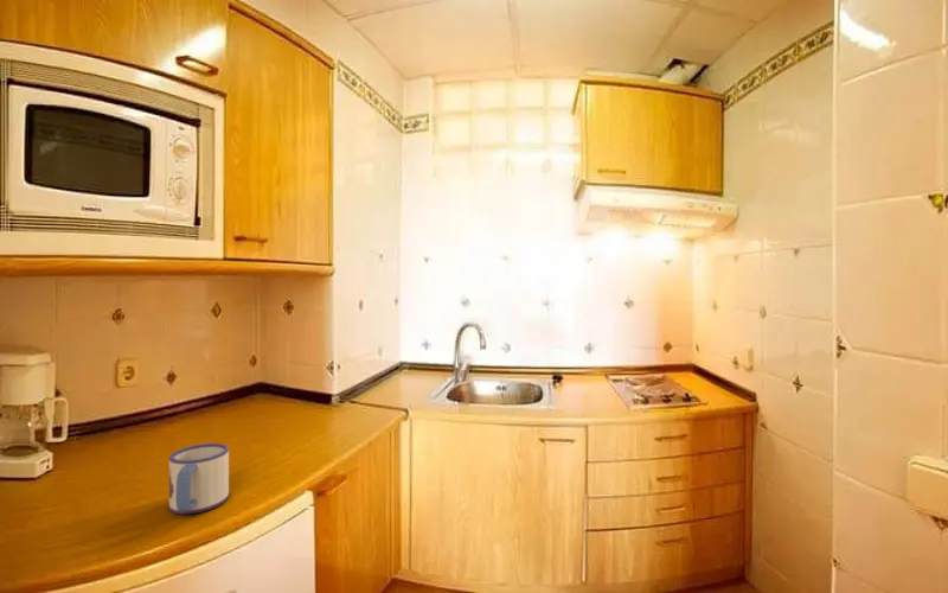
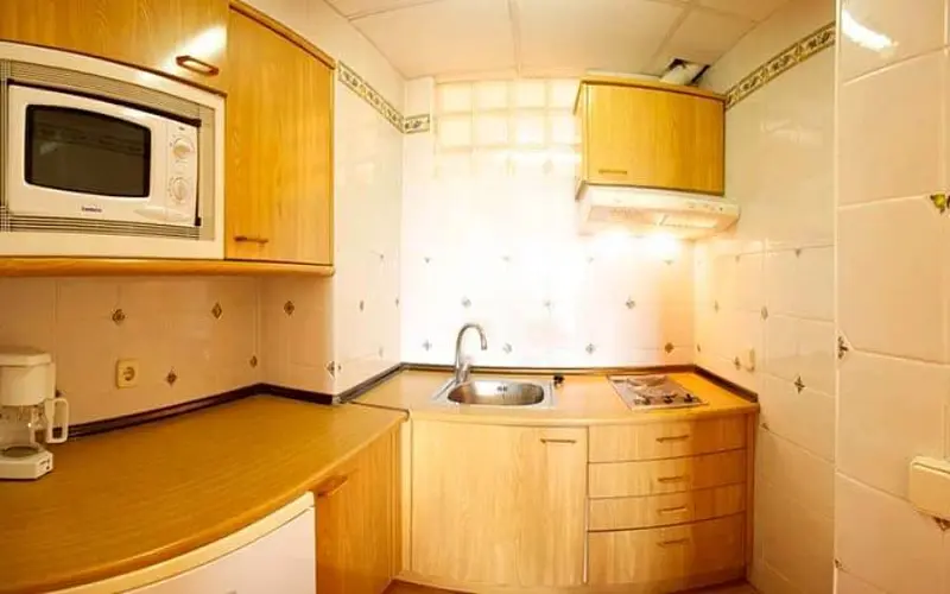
- mug [168,442,230,515]
